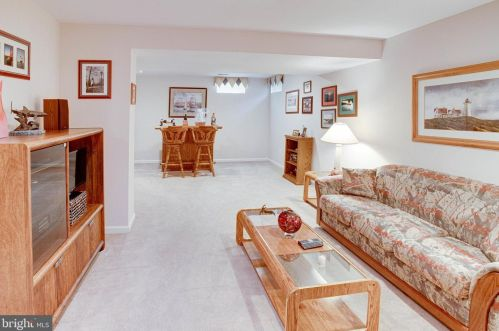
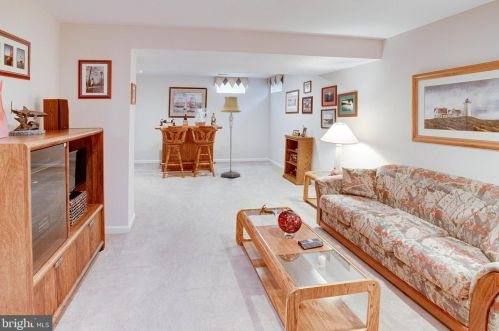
+ floor lamp [220,96,242,178]
